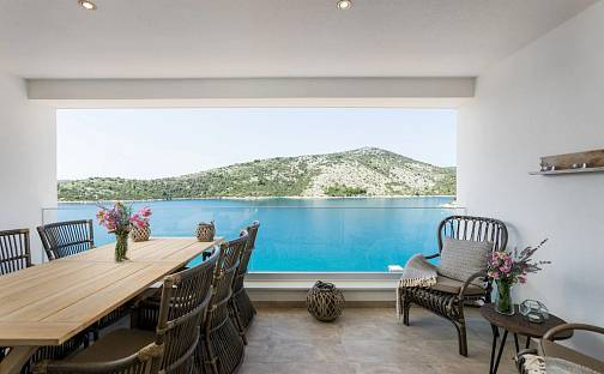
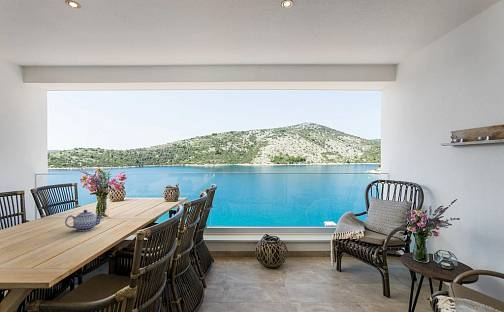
+ teapot [64,209,105,232]
